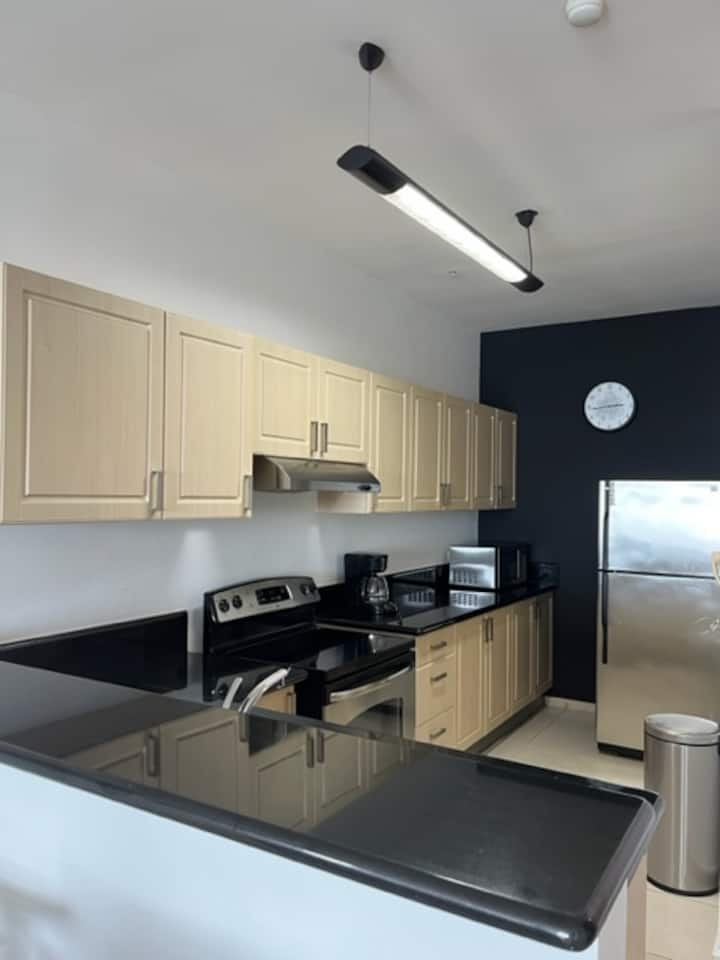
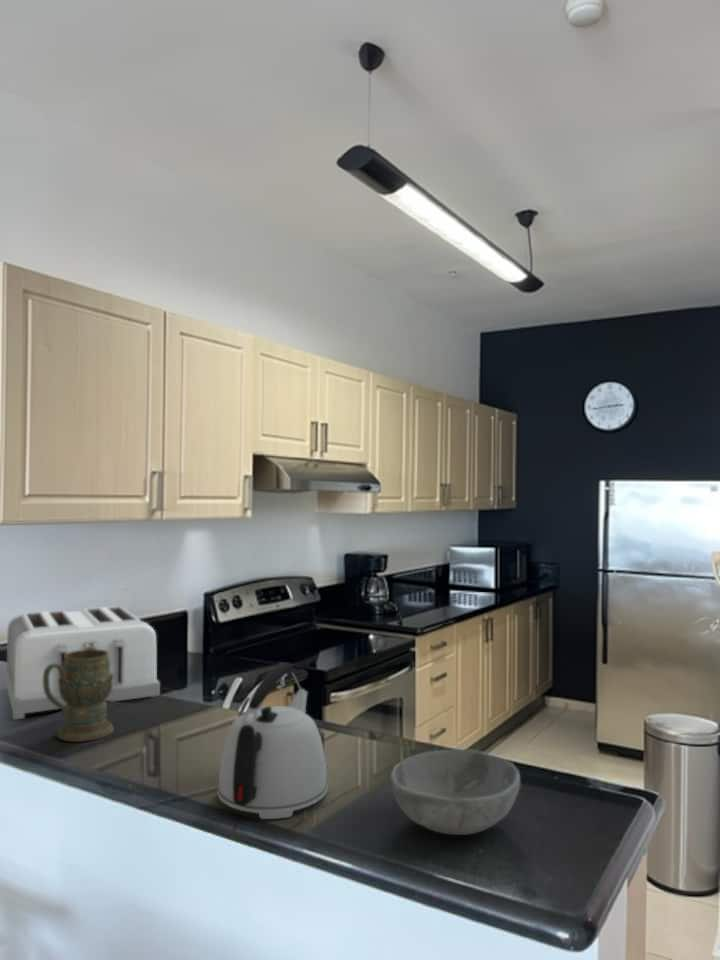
+ bowl [390,748,521,836]
+ mug [43,650,115,743]
+ toaster [3,605,161,720]
+ kettle [216,661,329,820]
